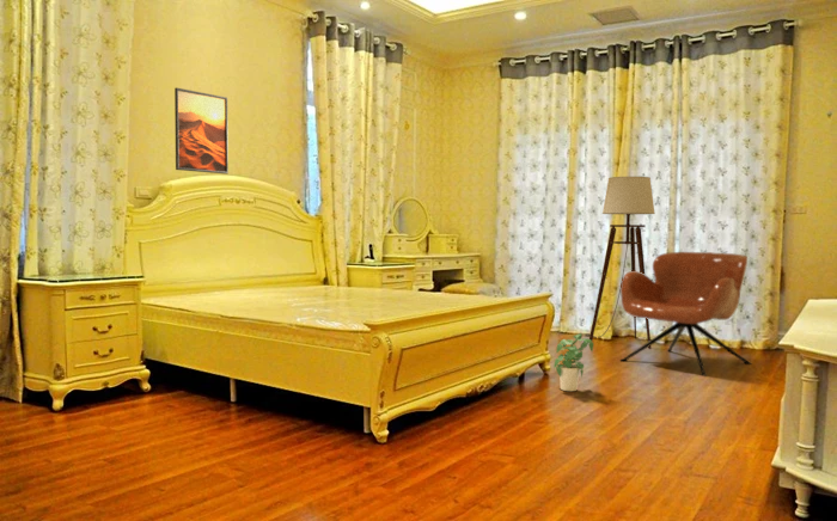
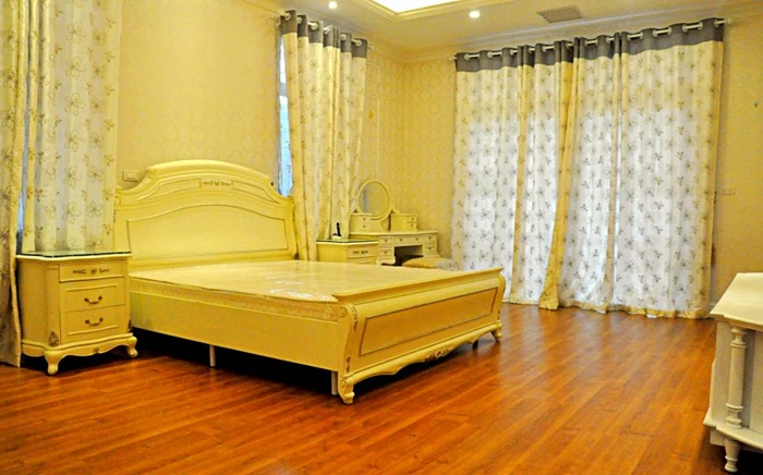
- armchair [618,251,753,378]
- potted plant [554,332,594,392]
- floor lamp [584,176,656,350]
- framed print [173,86,230,176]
